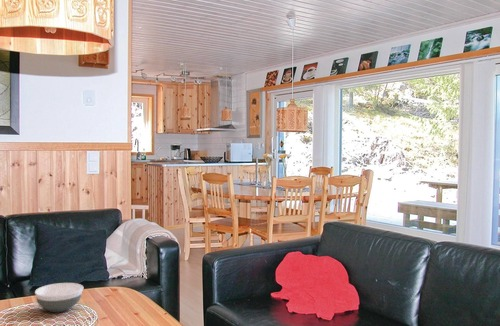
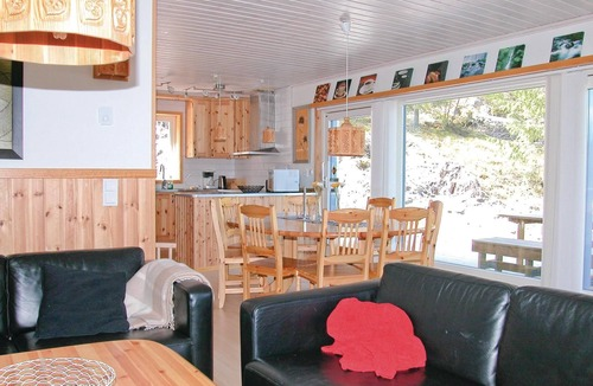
- bowl [34,282,84,313]
